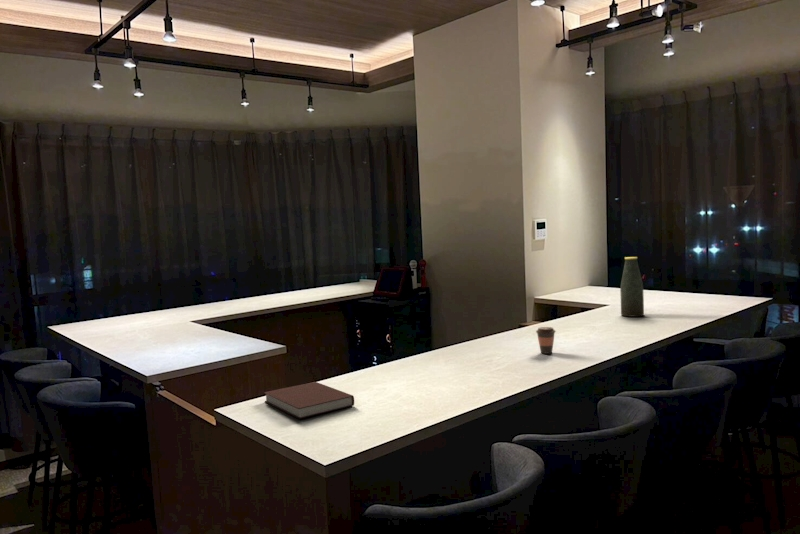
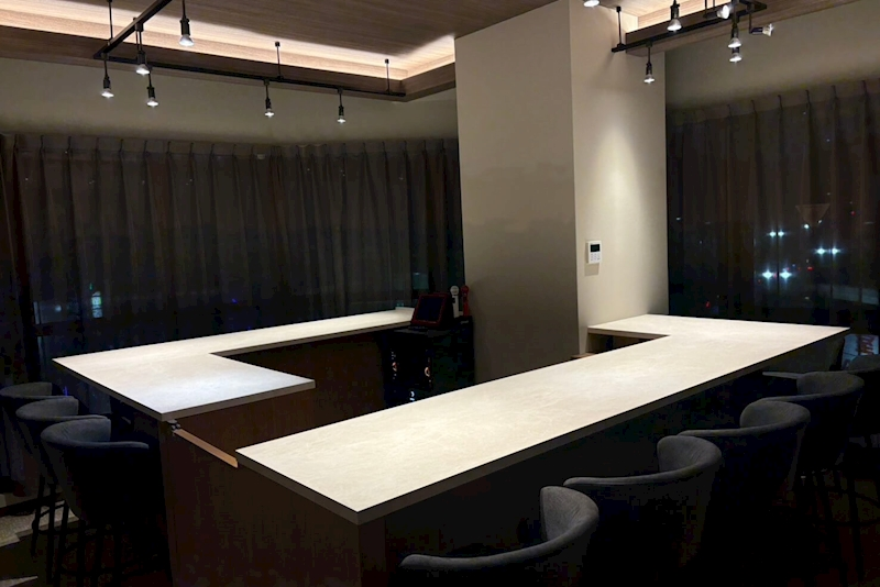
- notebook [263,381,355,420]
- bottle [619,256,645,318]
- coffee cup [535,326,557,355]
